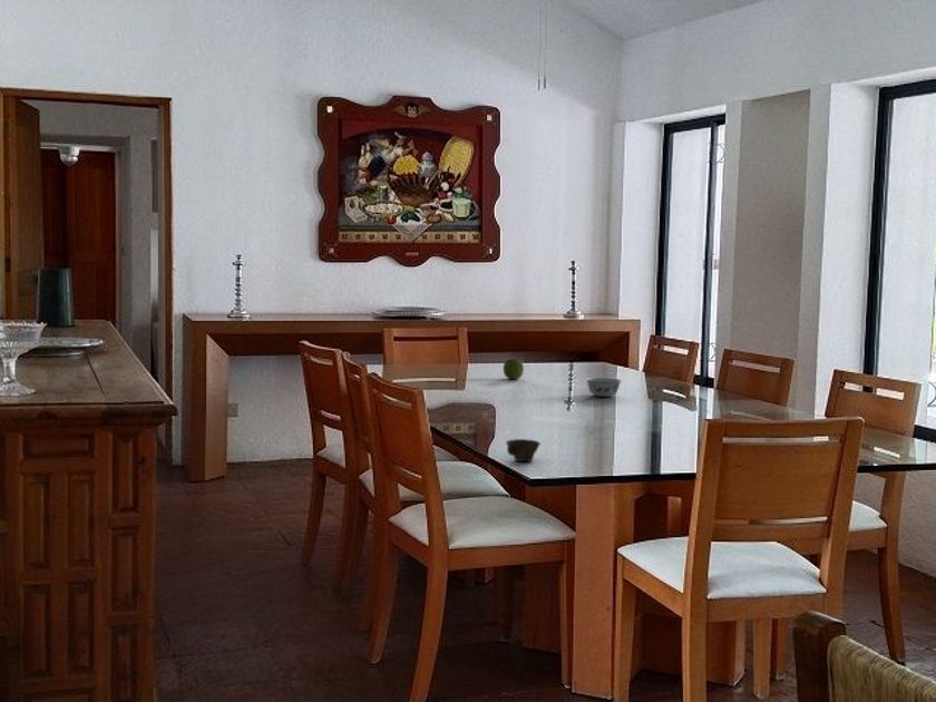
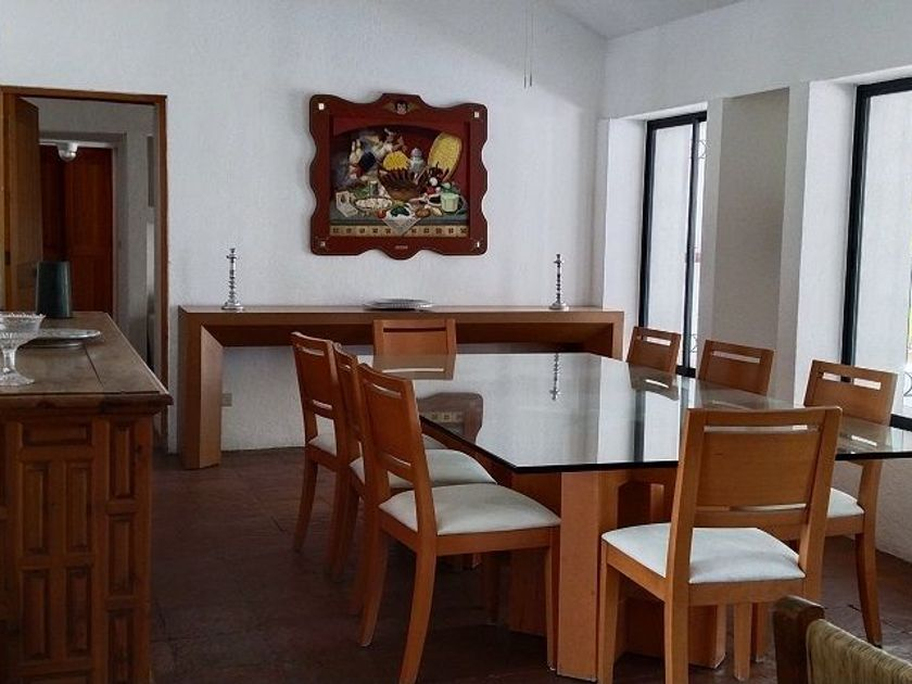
- cup [505,438,542,462]
- bowl [585,377,623,398]
- apple [503,357,525,380]
